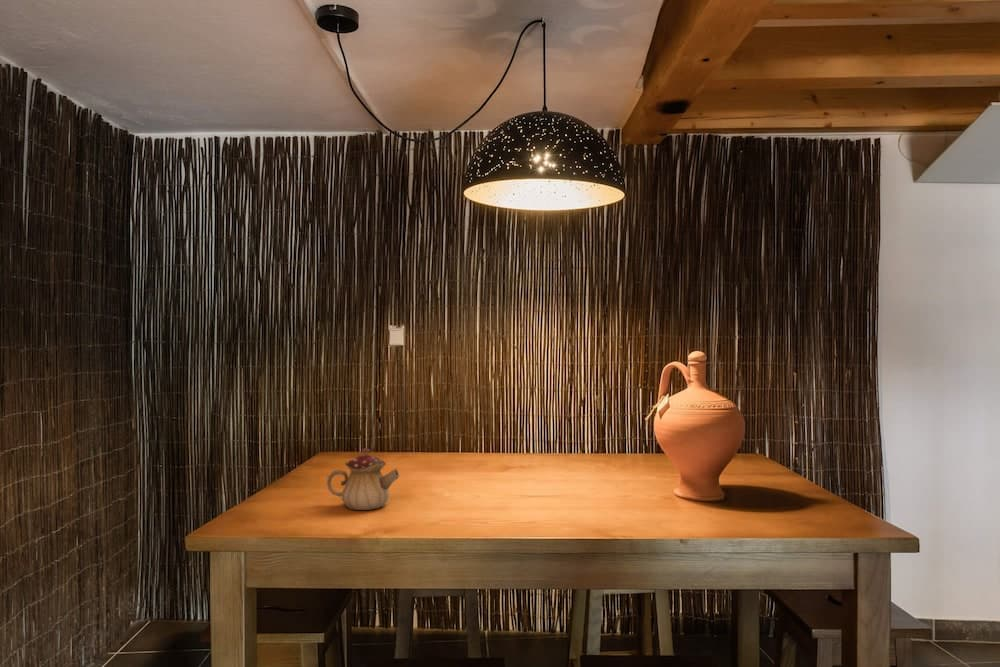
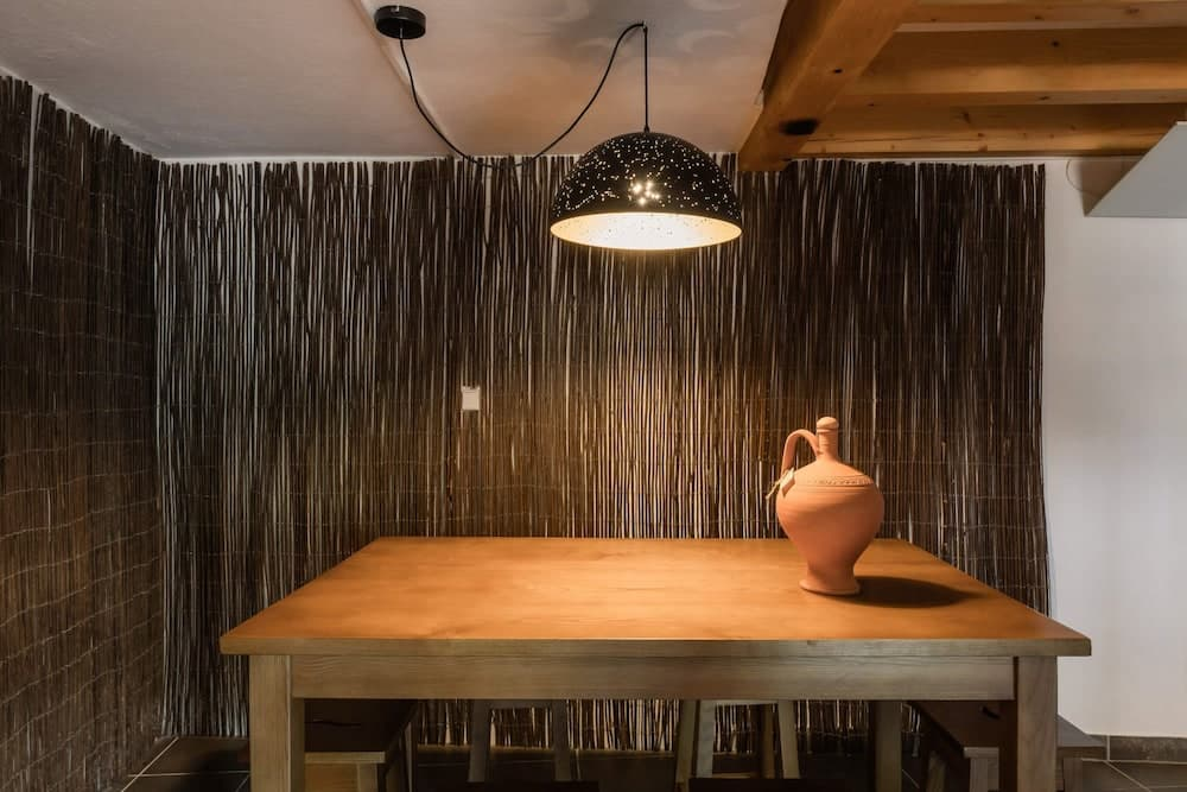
- teapot [326,447,400,511]
